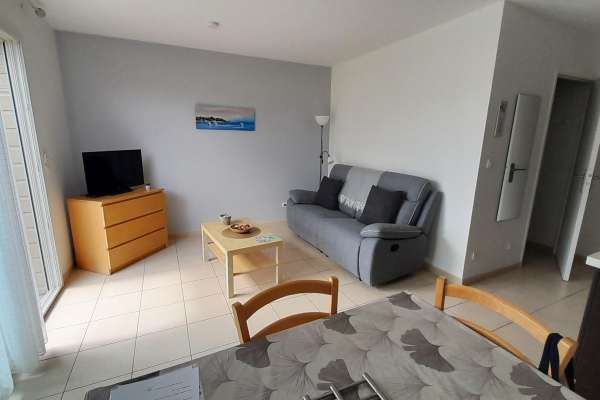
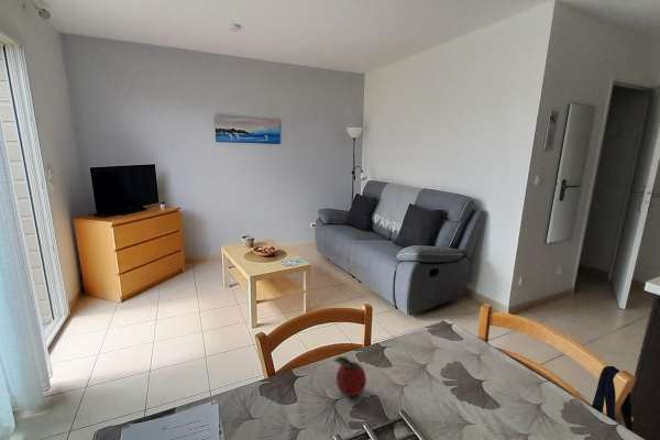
+ fruit [333,355,367,397]
